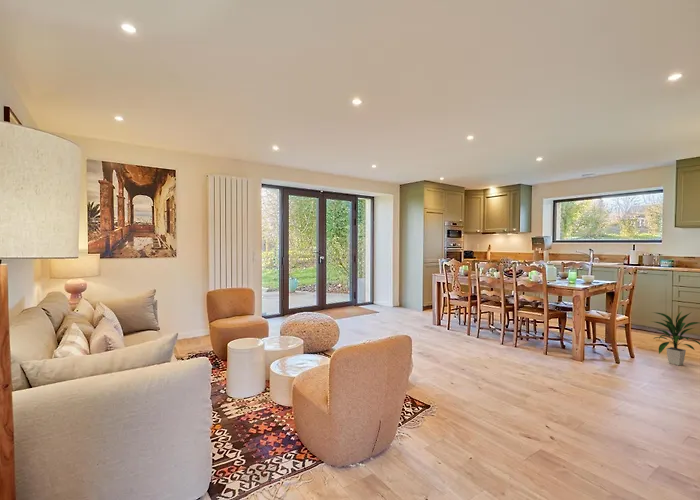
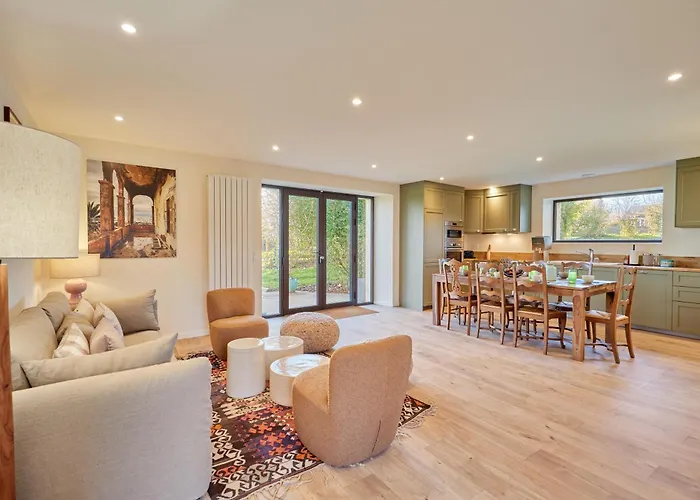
- indoor plant [650,312,700,366]
